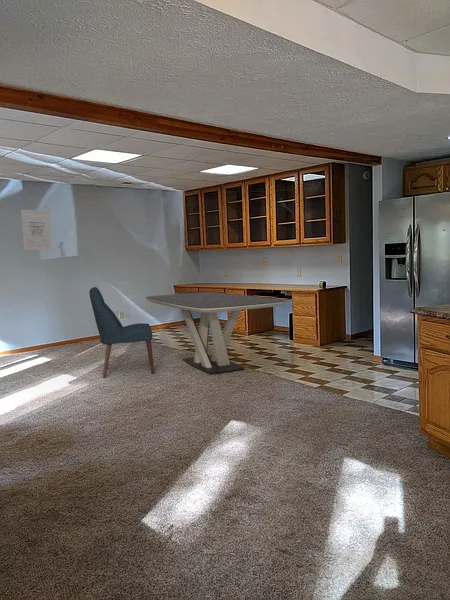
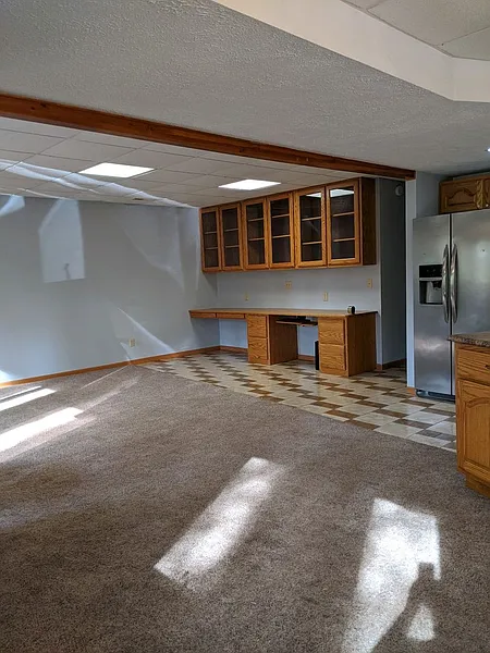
- wall art [20,209,53,251]
- dining table [145,291,287,375]
- chair [88,286,155,378]
